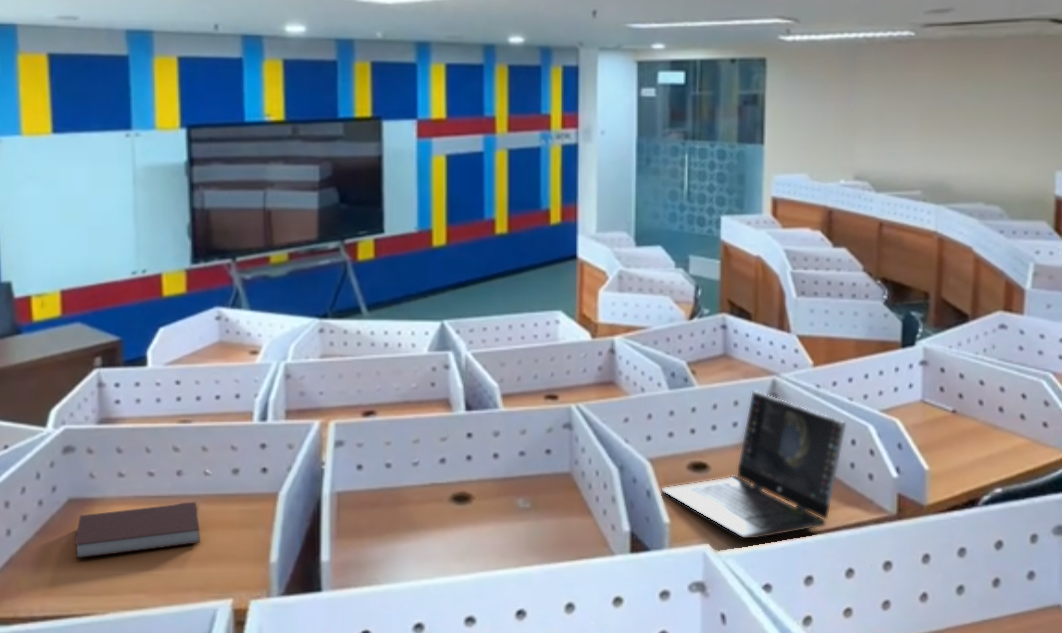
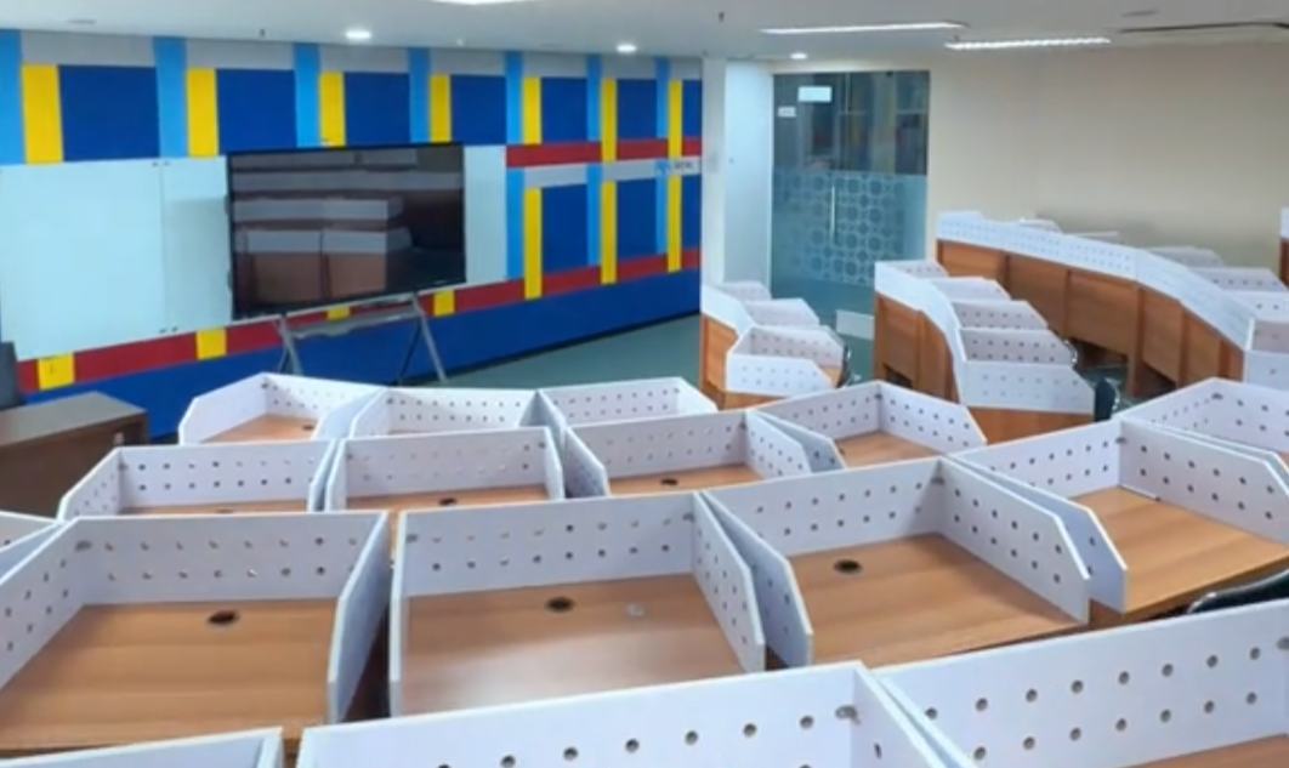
- notebook [74,501,201,559]
- laptop computer [661,390,847,539]
